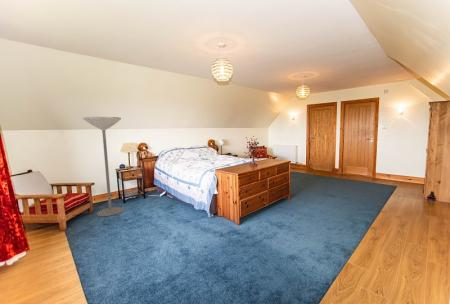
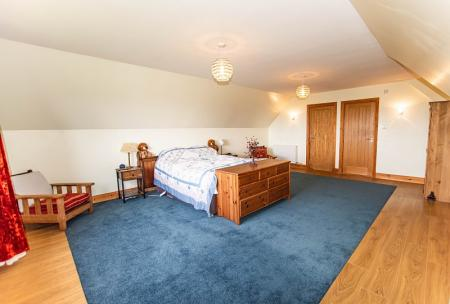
- floor lamp [82,116,125,217]
